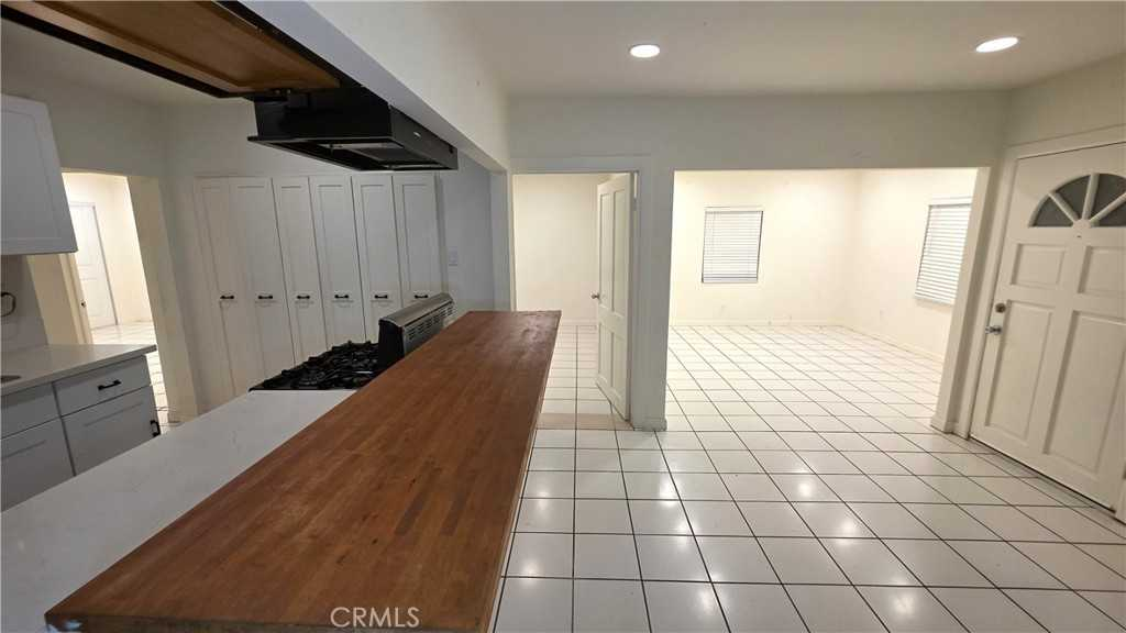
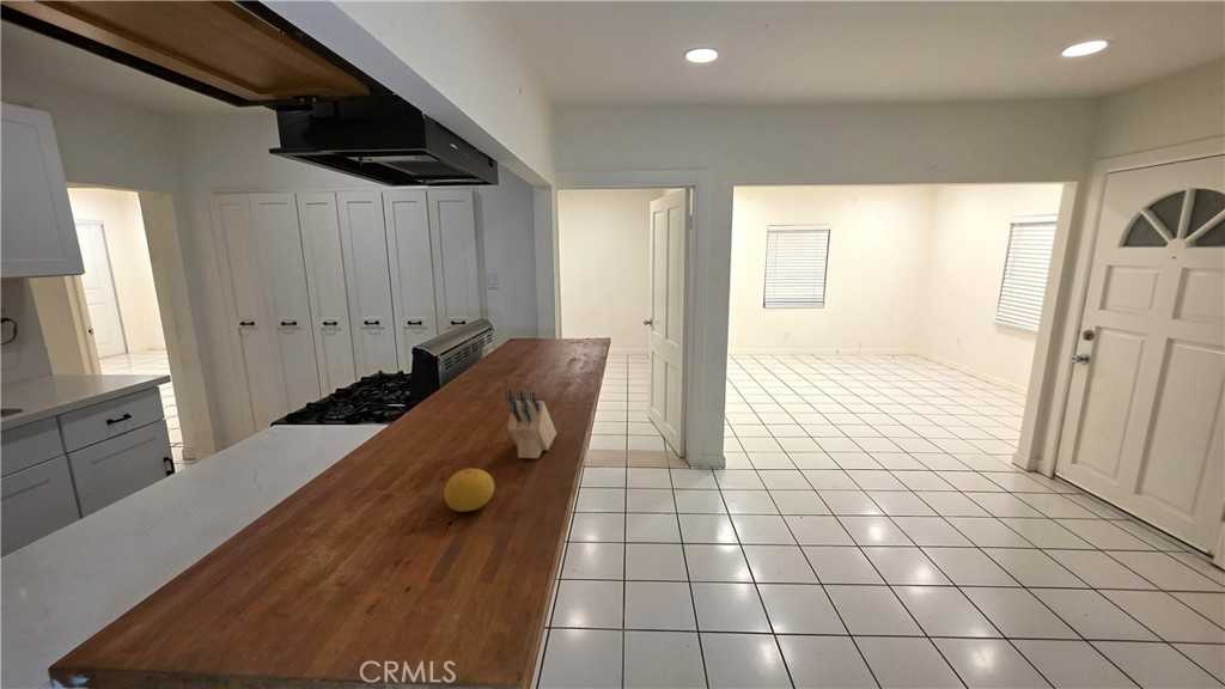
+ knife block [505,388,557,459]
+ fruit [443,468,495,513]
